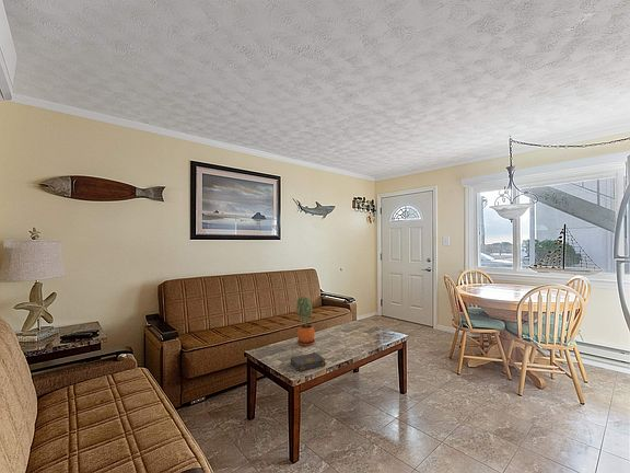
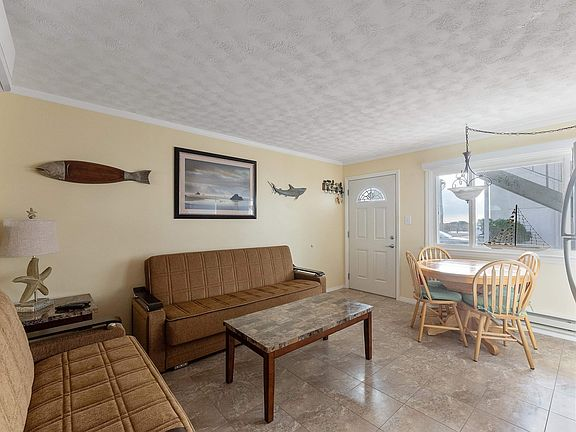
- book [290,350,327,372]
- potted plant [295,296,316,347]
